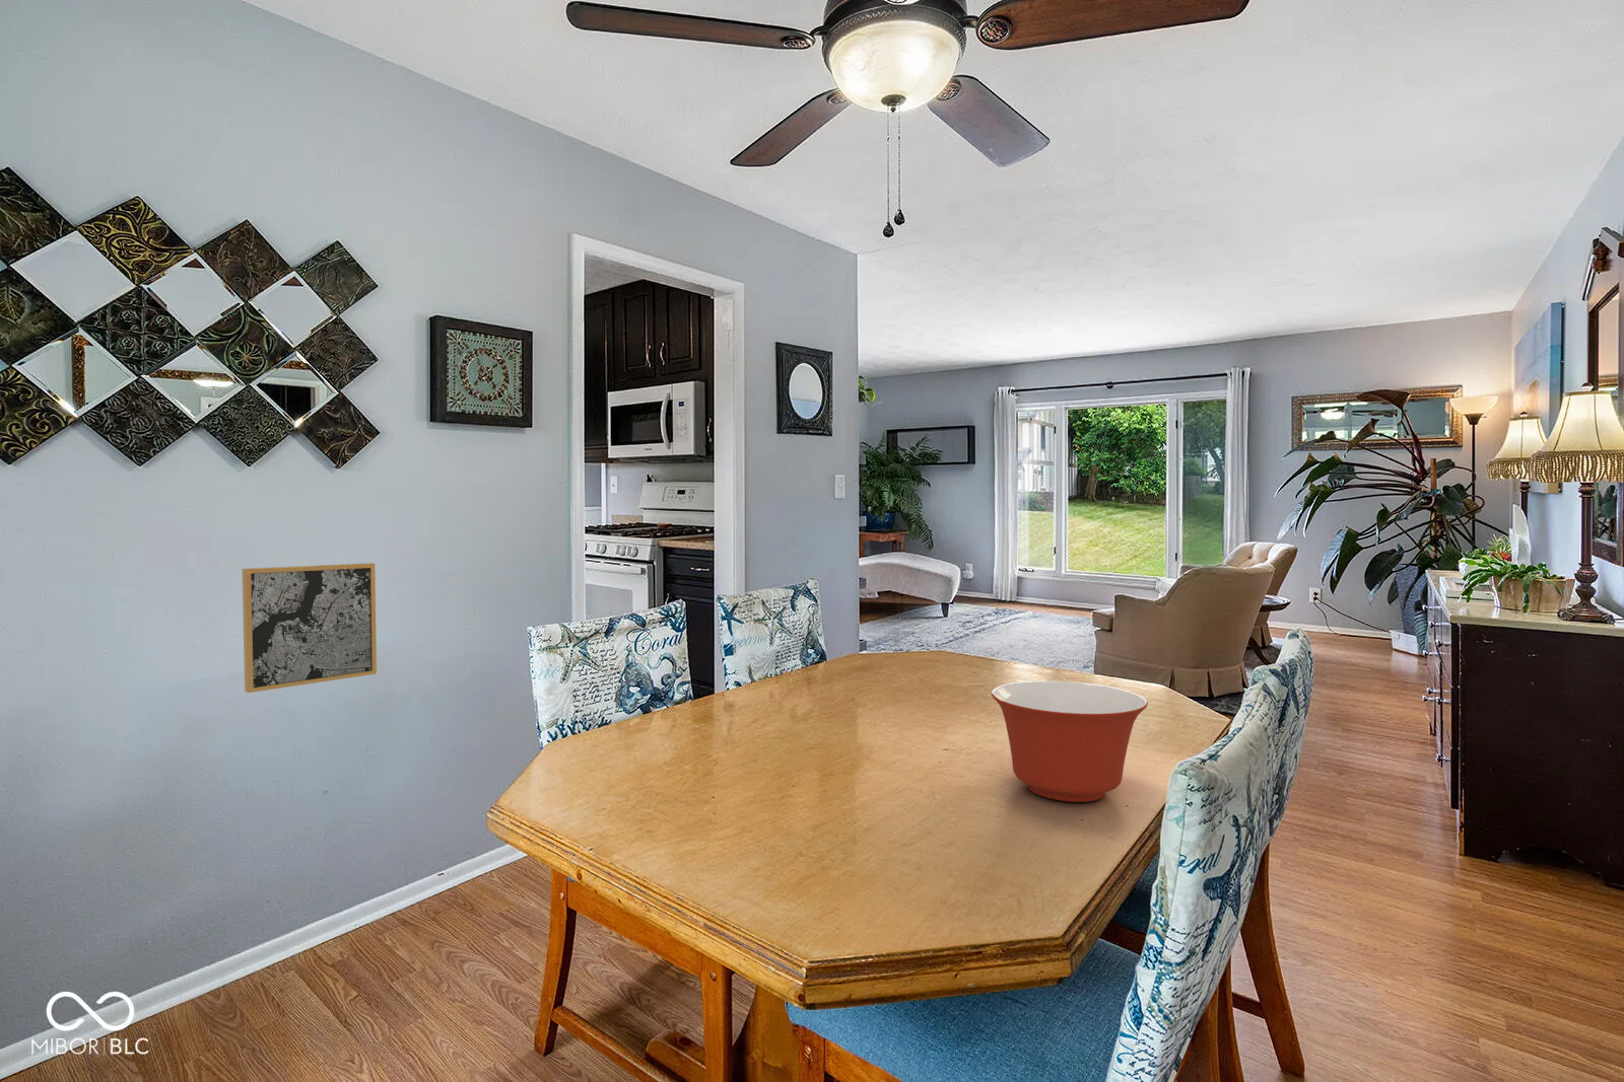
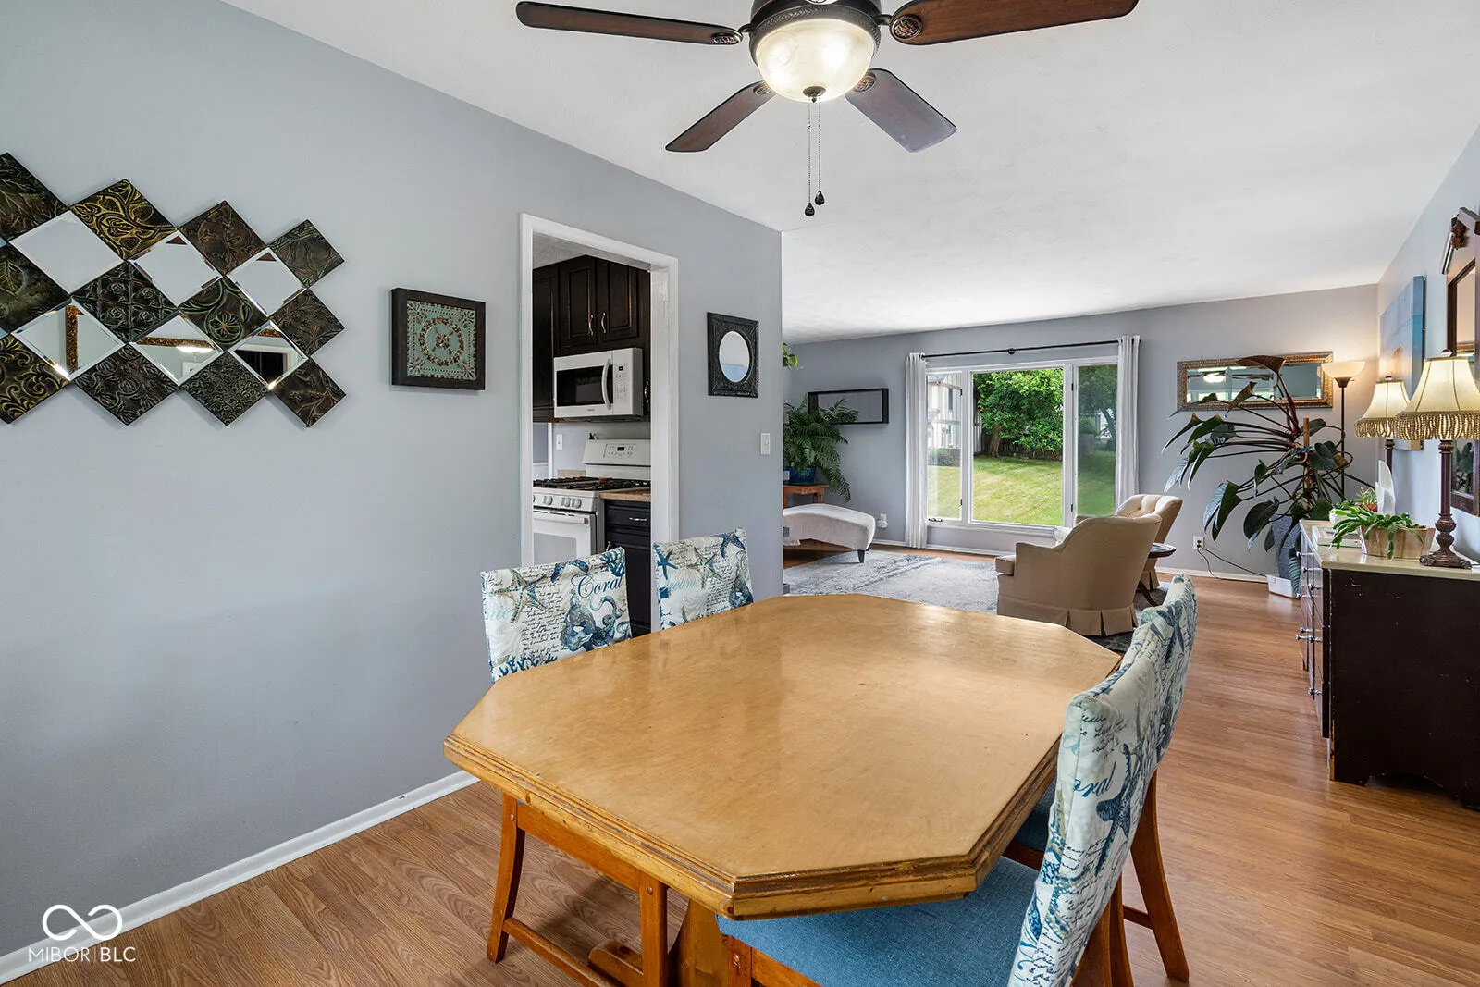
- mixing bowl [991,680,1149,803]
- wall art [242,562,377,693]
